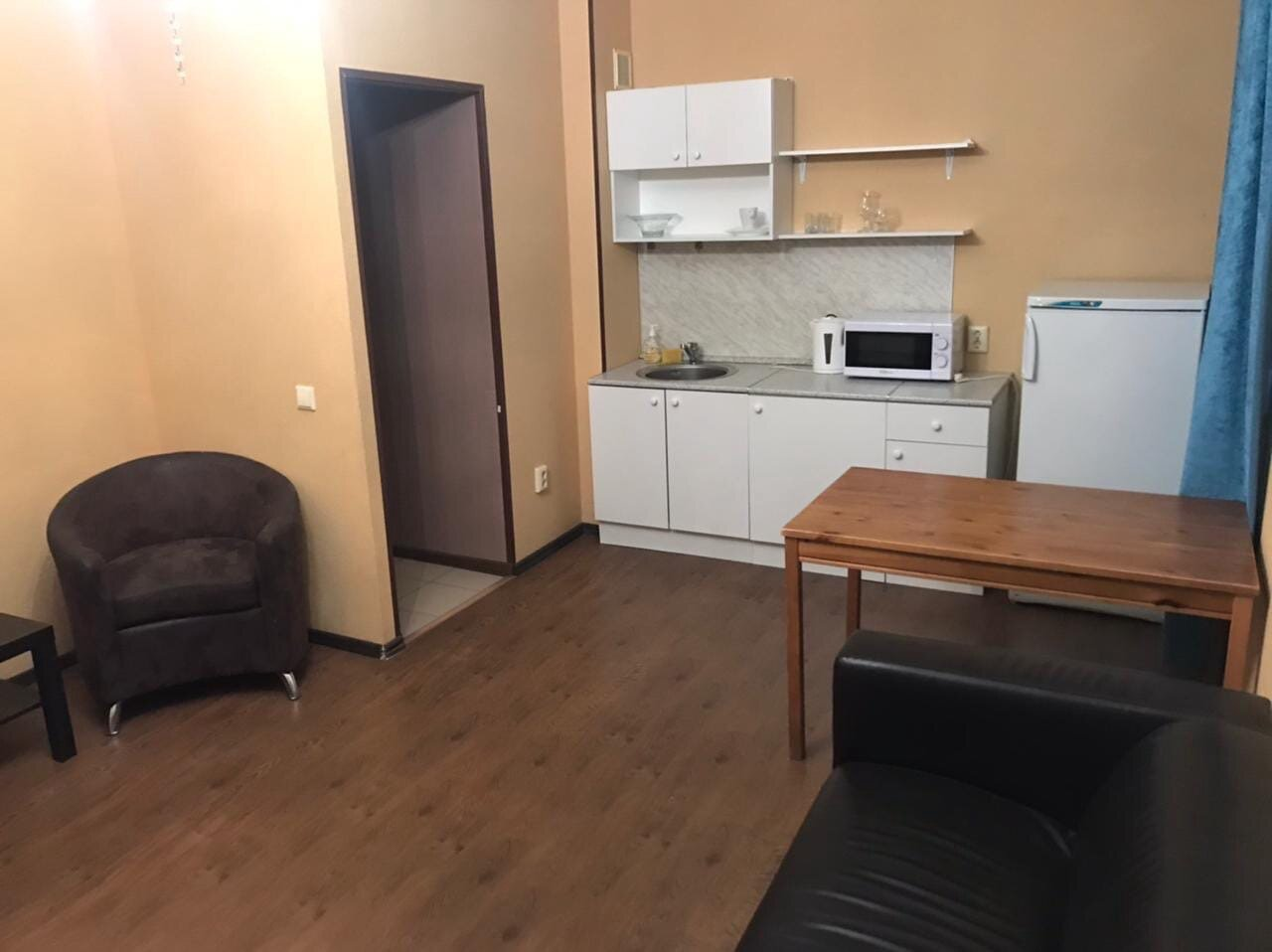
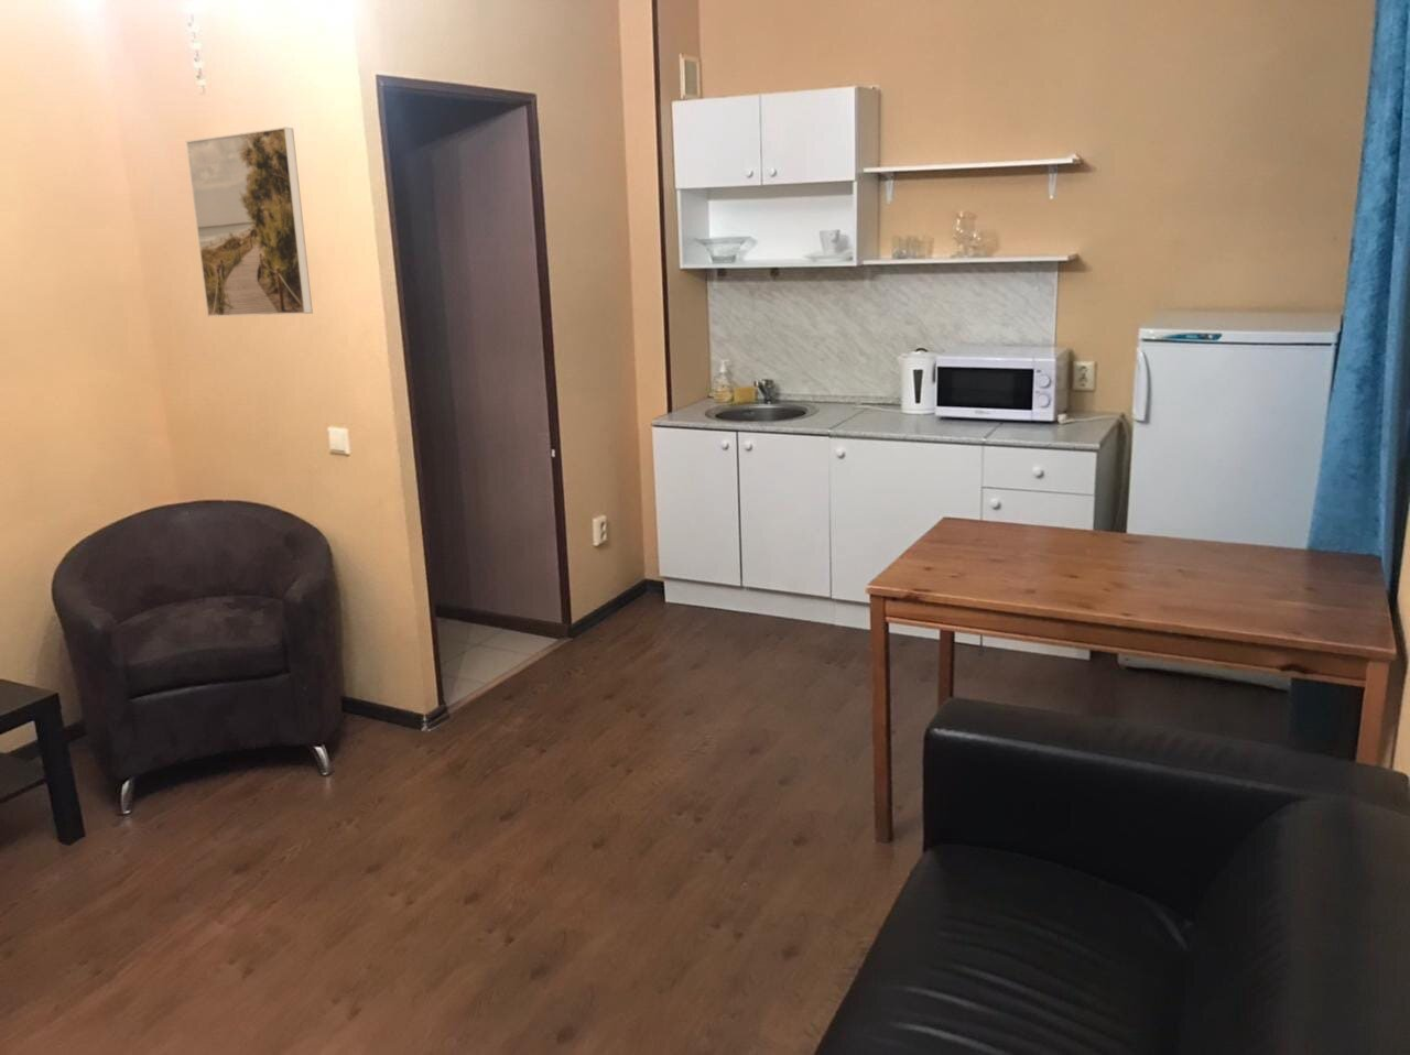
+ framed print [185,126,314,318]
